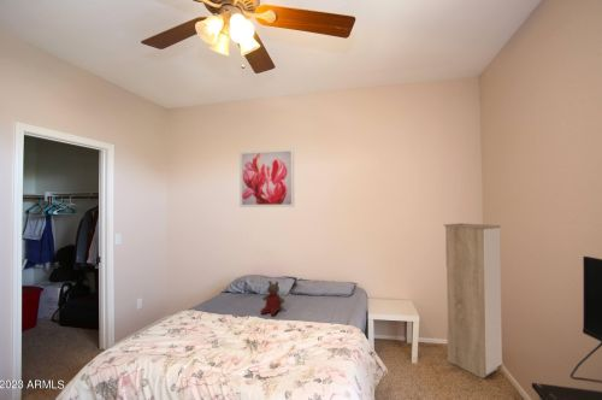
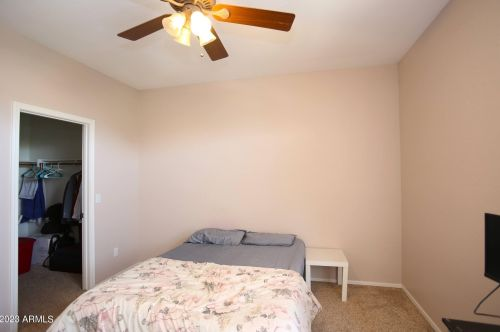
- storage cabinet [442,222,503,380]
- stuffed bear [259,280,285,317]
- wall art [238,147,295,208]
